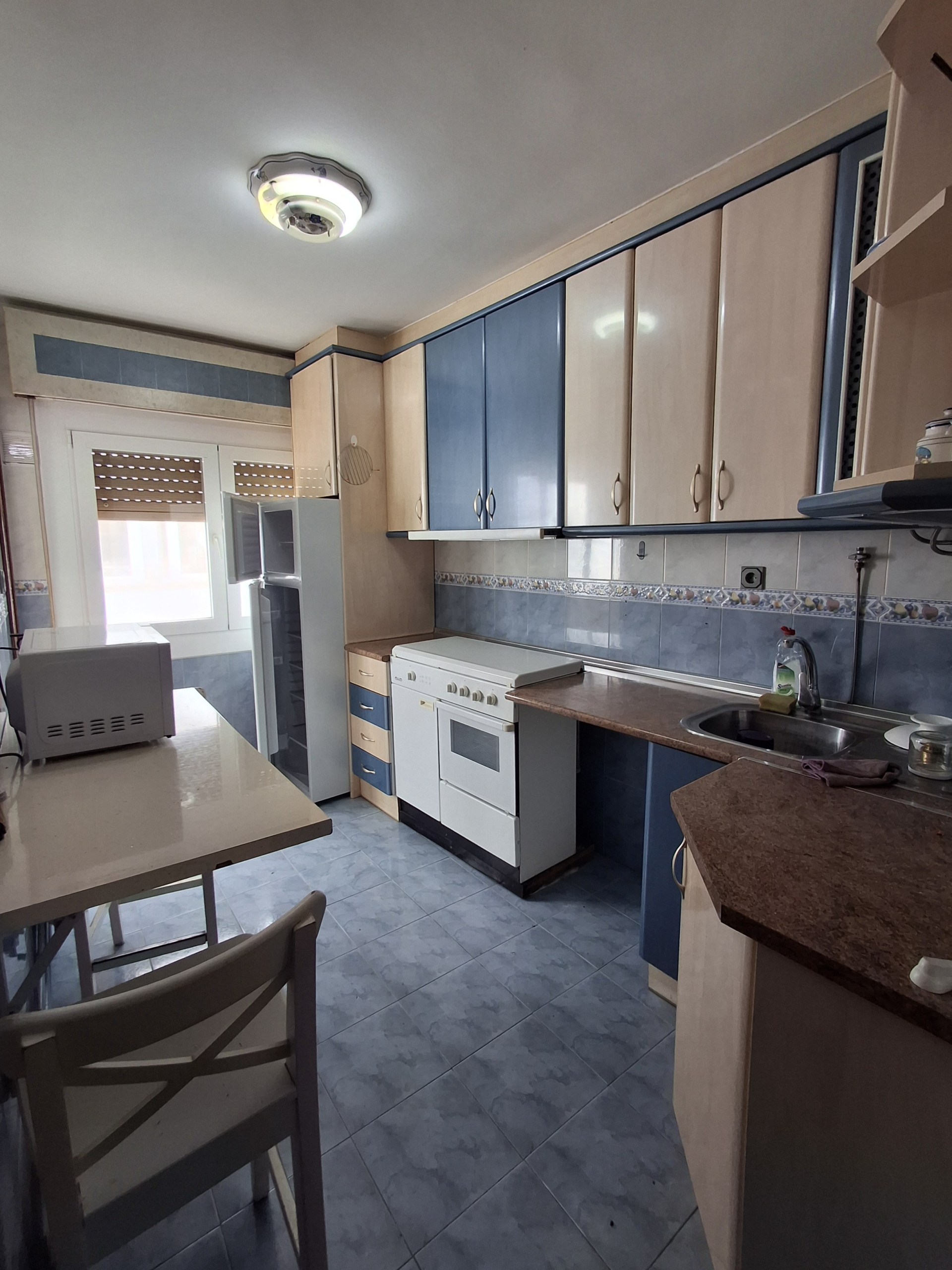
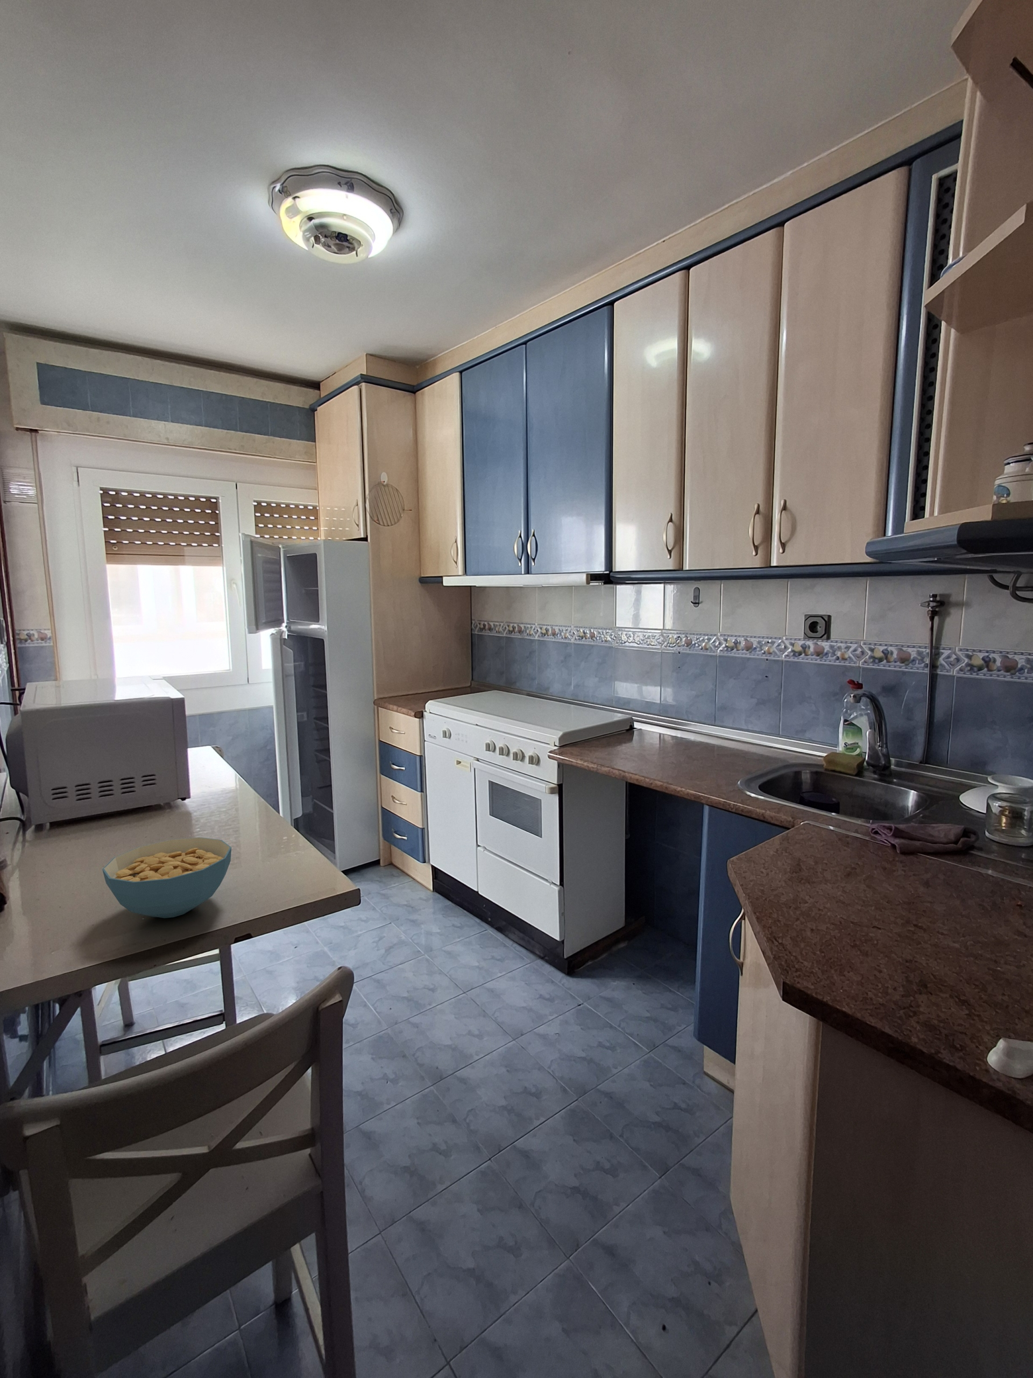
+ cereal bowl [102,837,232,919]
